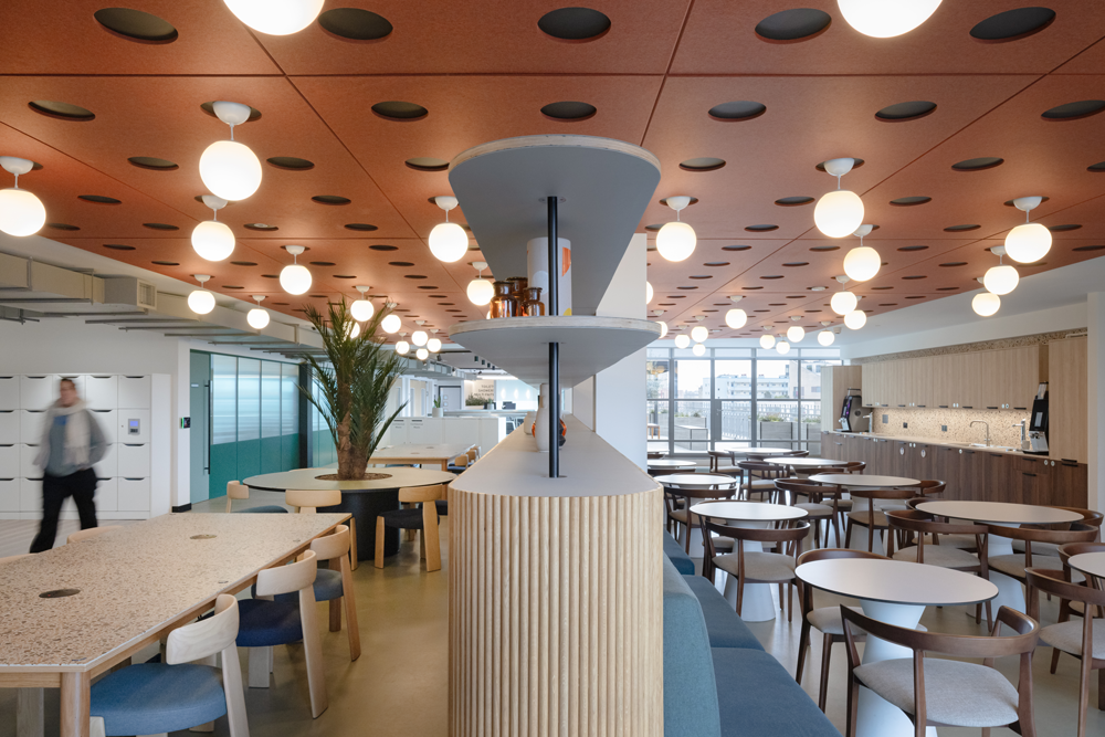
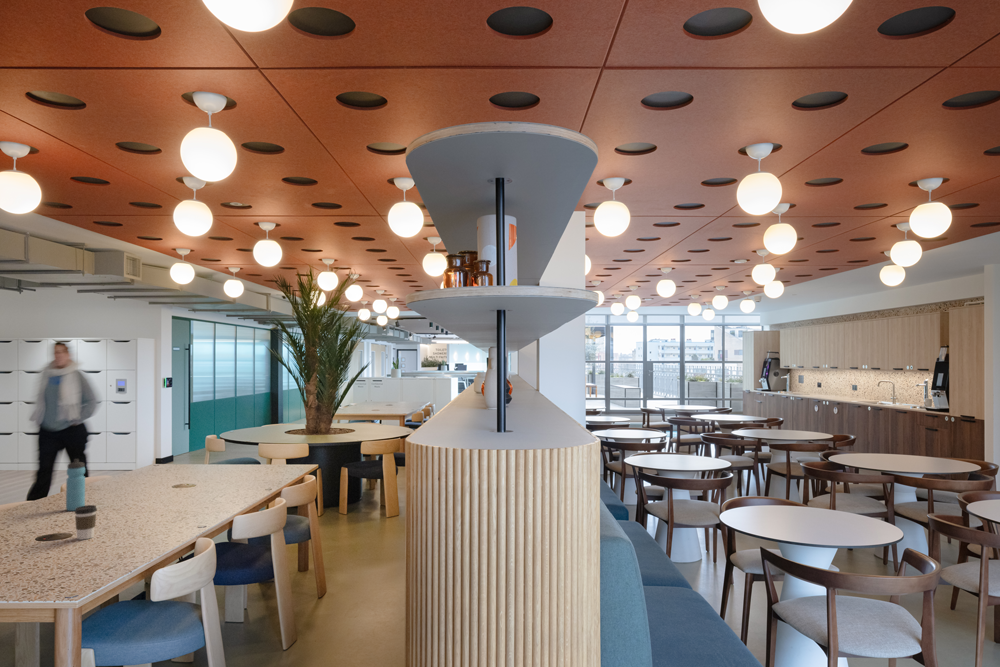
+ coffee cup [74,504,98,541]
+ water bottle [65,458,86,512]
